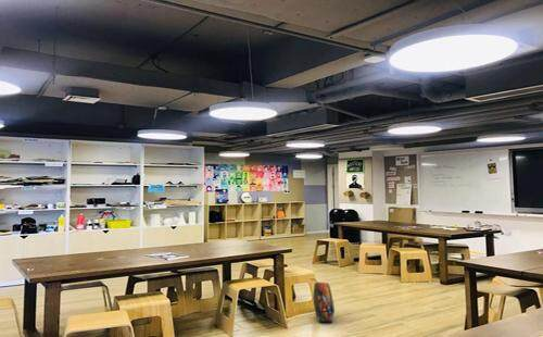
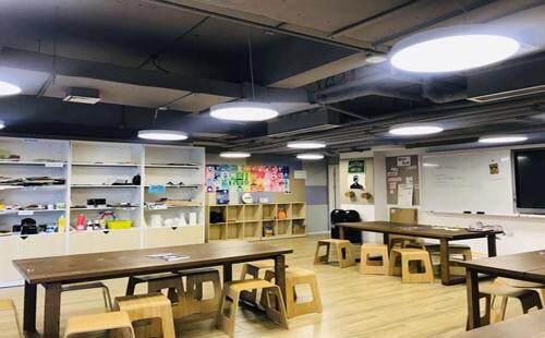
- backpack [311,278,336,323]
